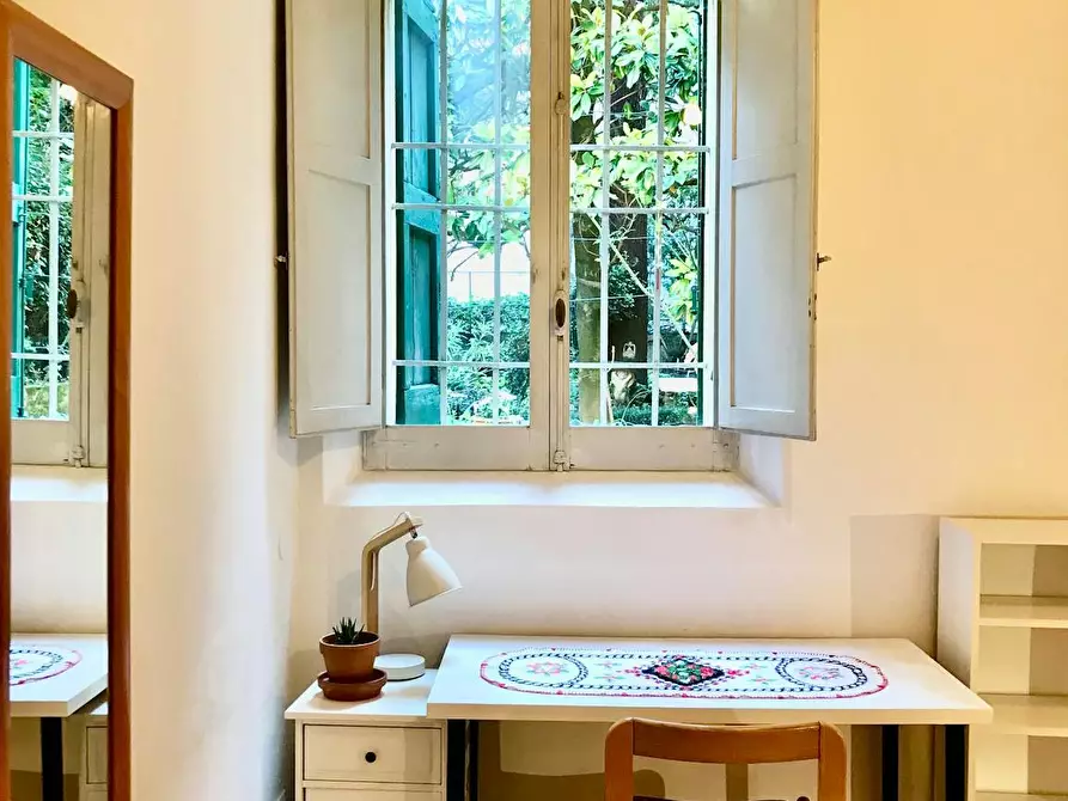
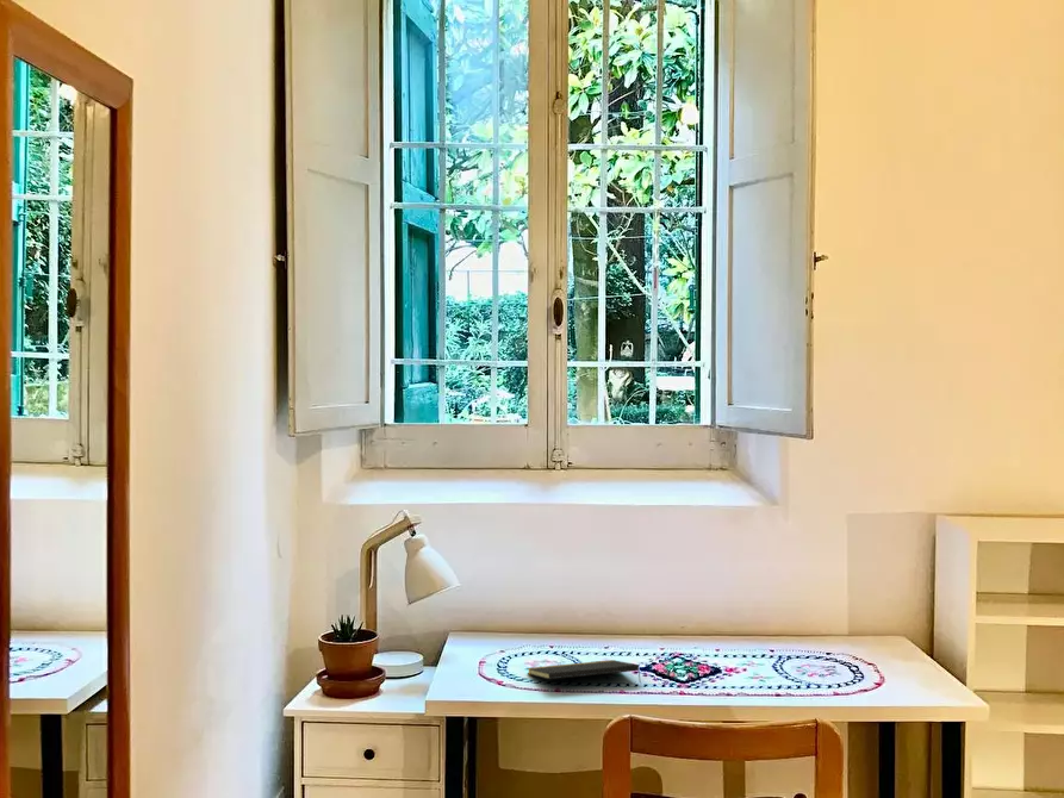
+ notepad [525,659,642,684]
